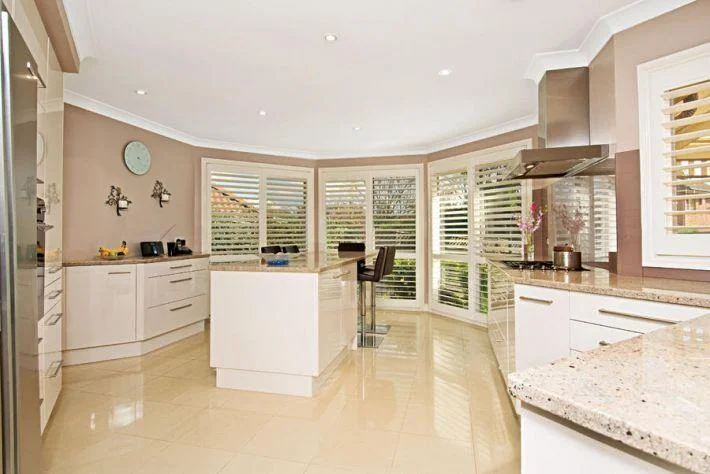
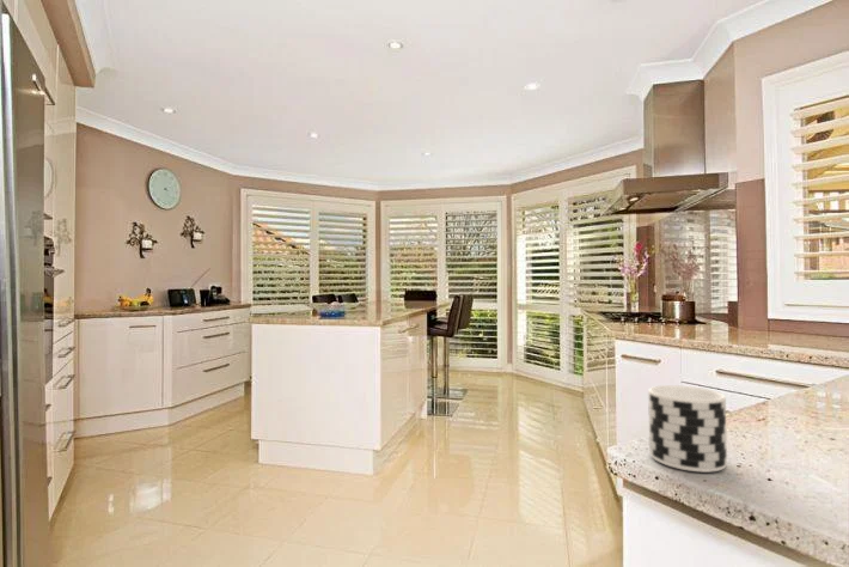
+ cup [647,384,728,474]
